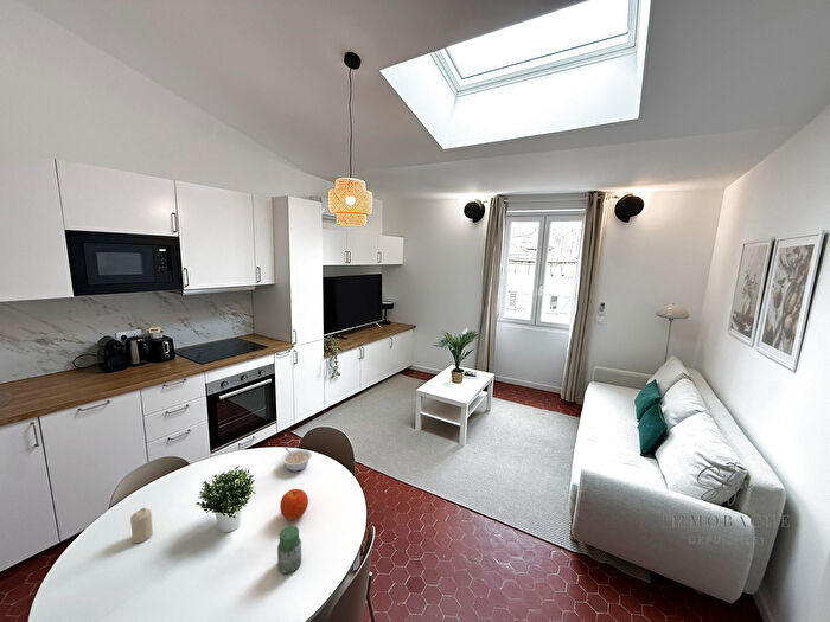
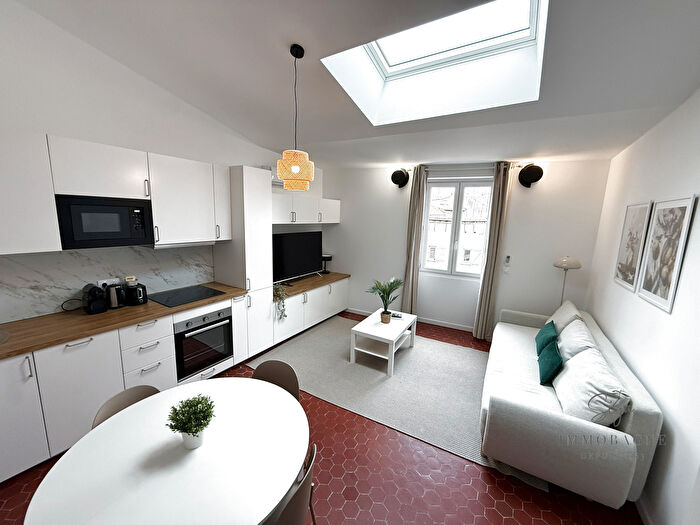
- legume [280,445,313,473]
- jar [276,525,302,575]
- fruit [279,488,309,521]
- candle [129,507,154,544]
